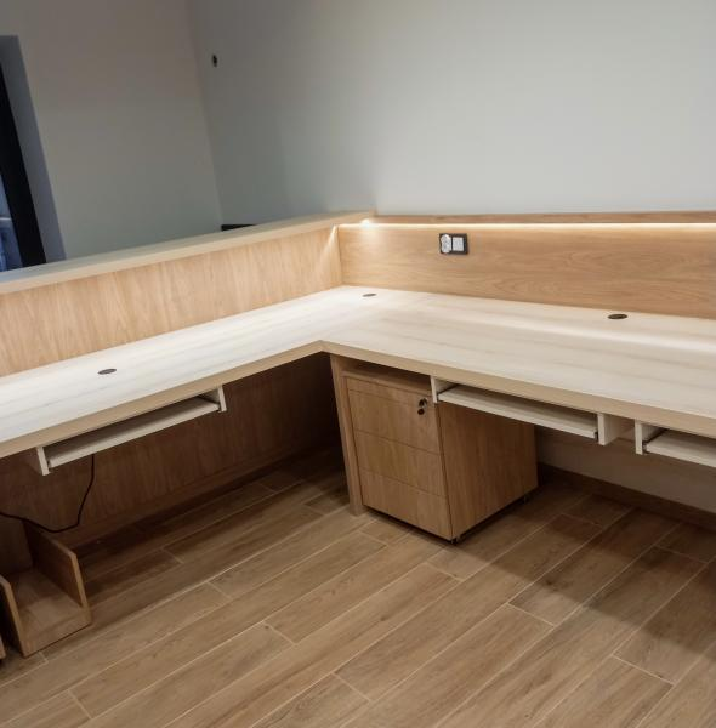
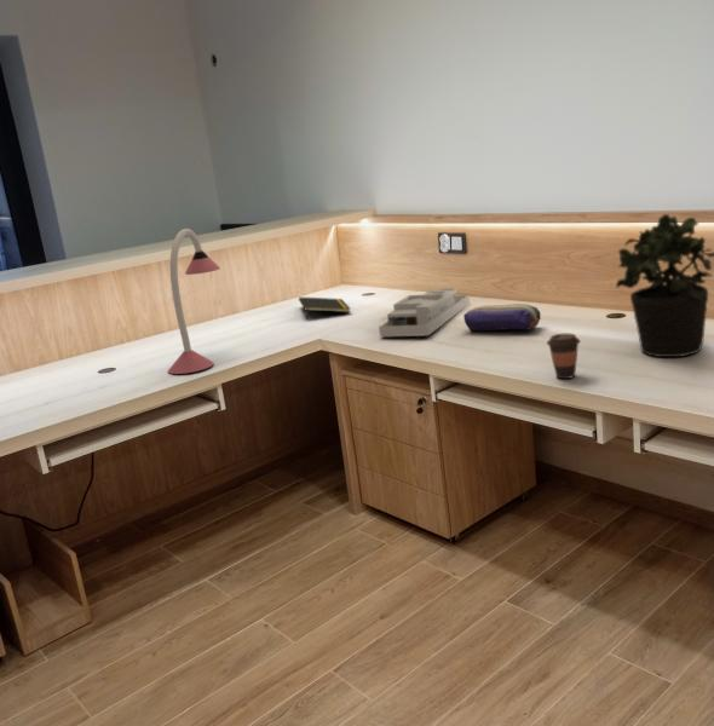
+ desk lamp [167,227,221,375]
+ notepad [298,296,351,321]
+ potted plant [615,213,714,358]
+ pencil case [462,302,542,332]
+ desk organizer [378,287,471,339]
+ coffee cup [546,333,581,380]
